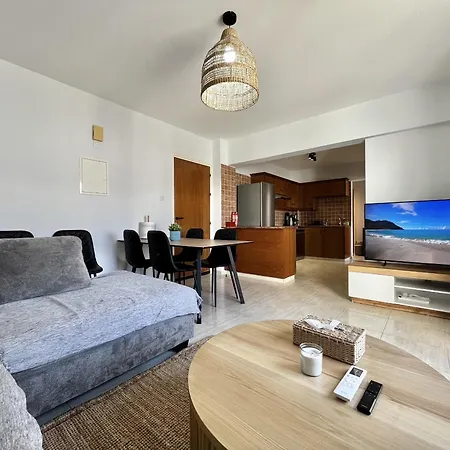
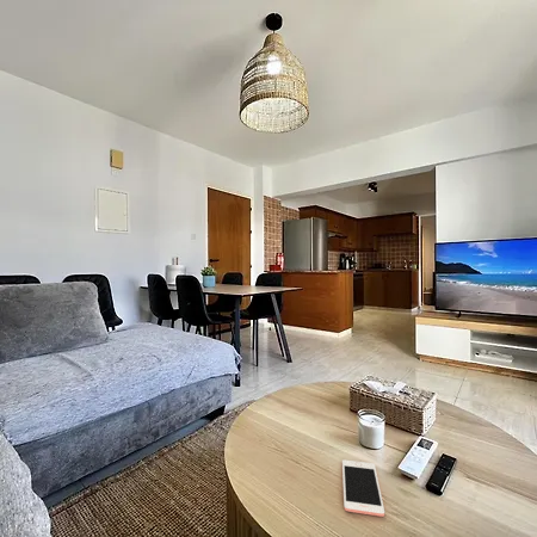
+ cell phone [341,458,385,518]
